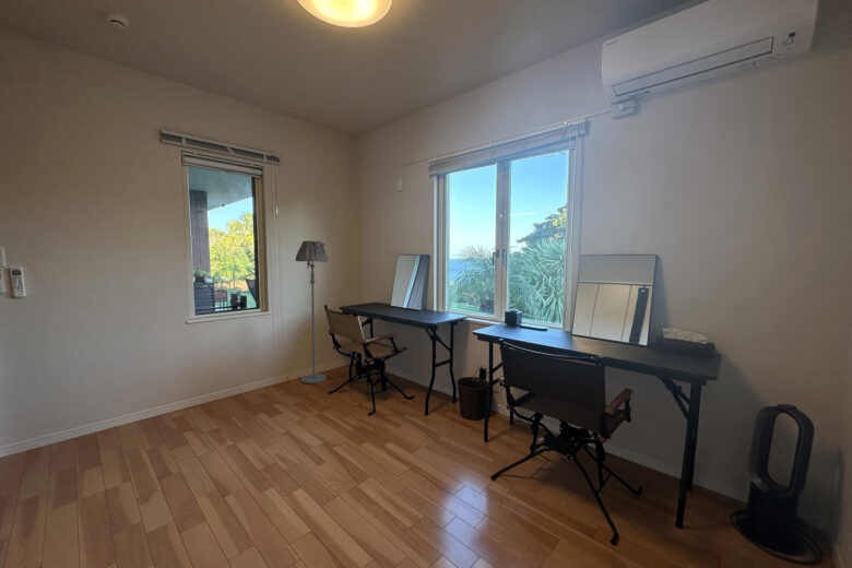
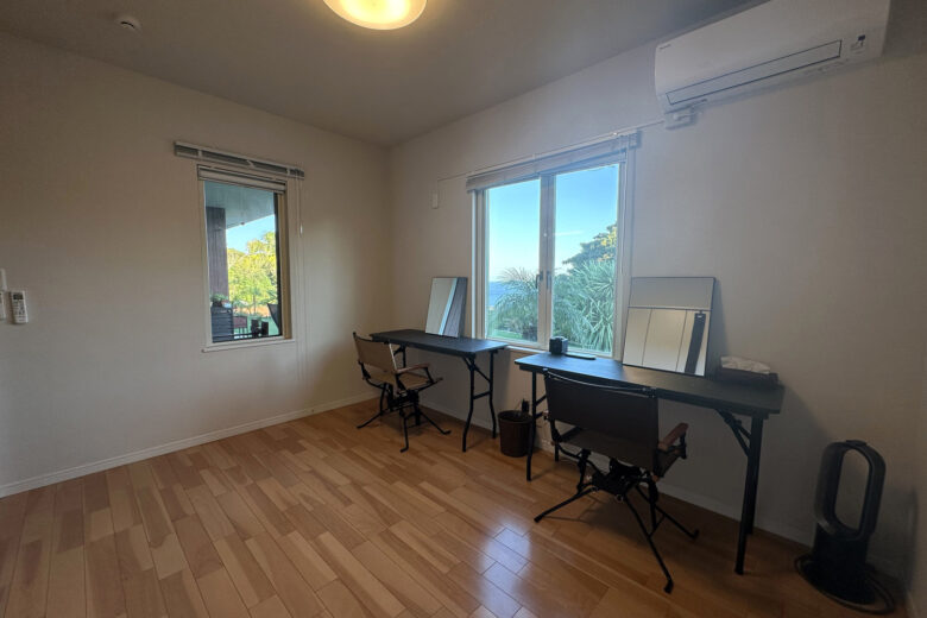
- floor lamp [294,240,330,384]
